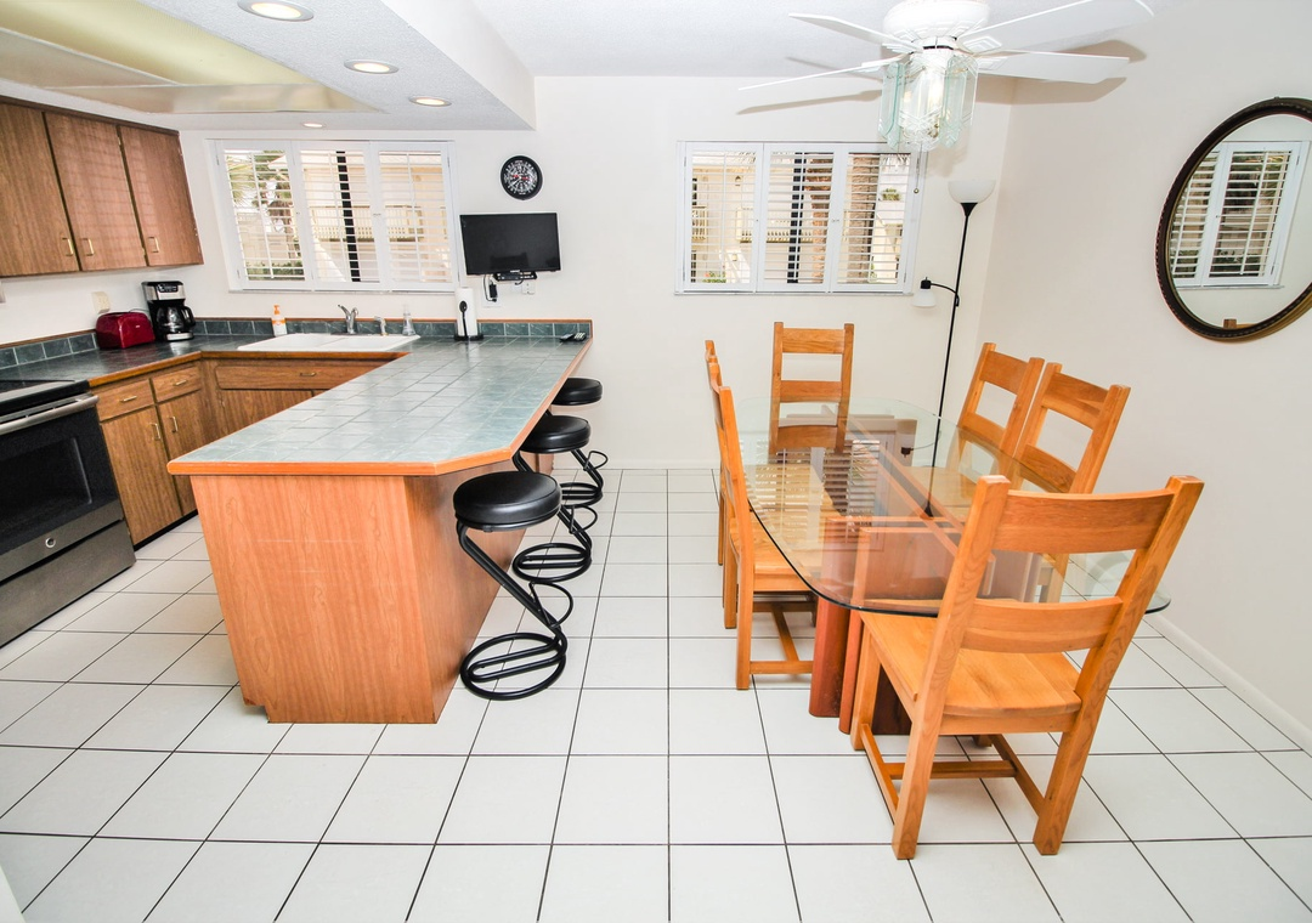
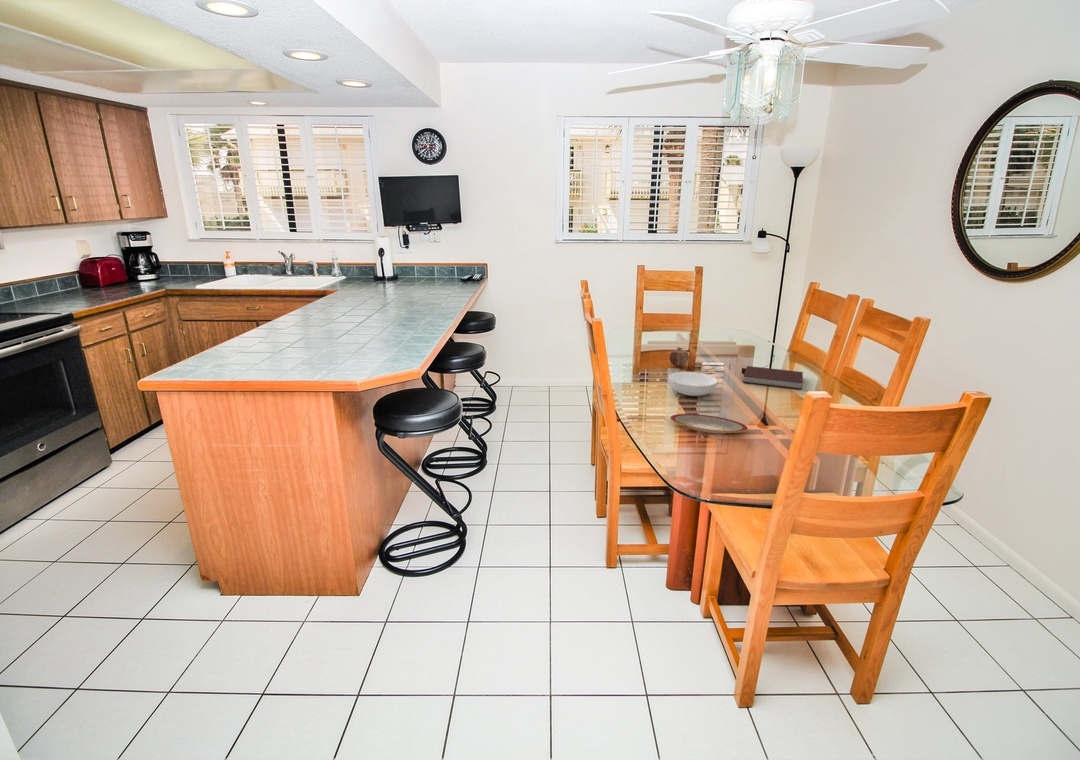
+ notebook [742,365,804,390]
+ serving bowl [668,371,719,397]
+ fruit [669,346,690,367]
+ plate [669,413,749,435]
